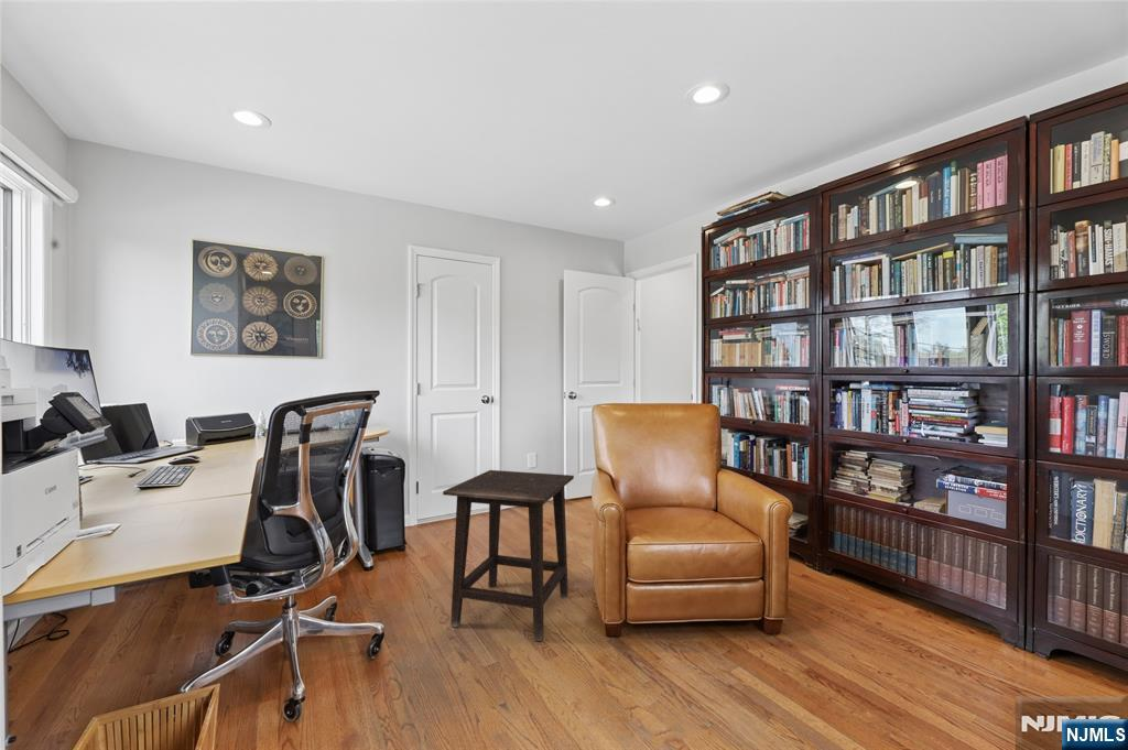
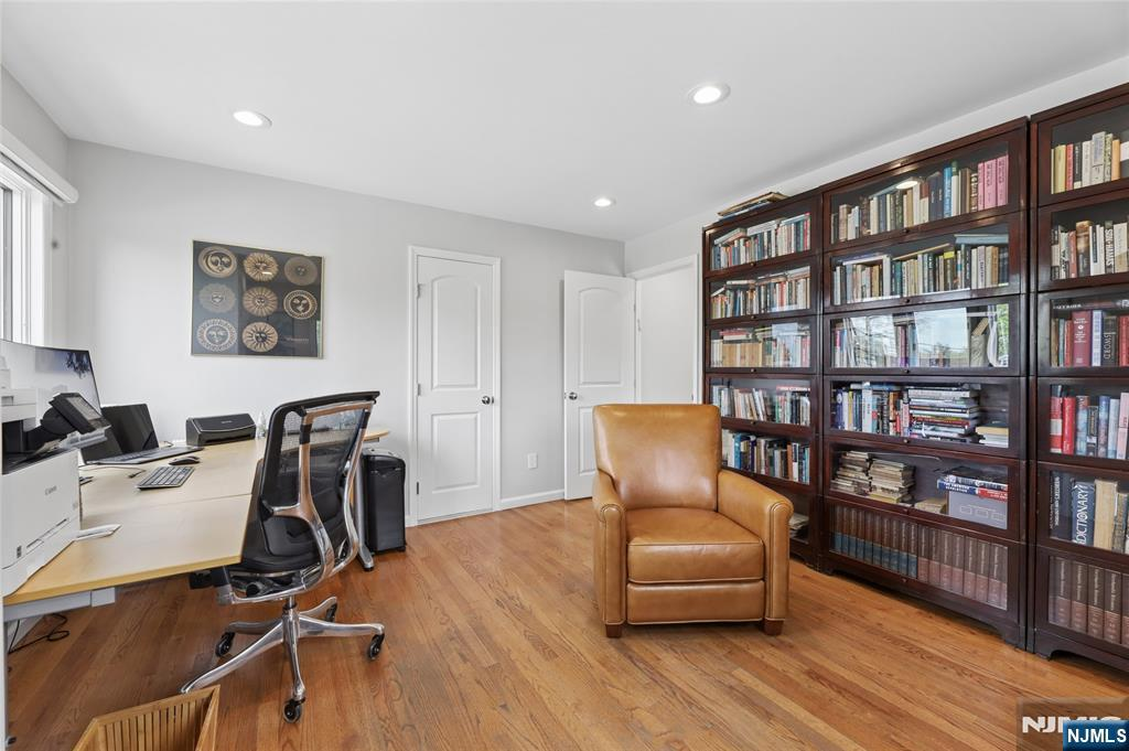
- side table [442,469,575,642]
